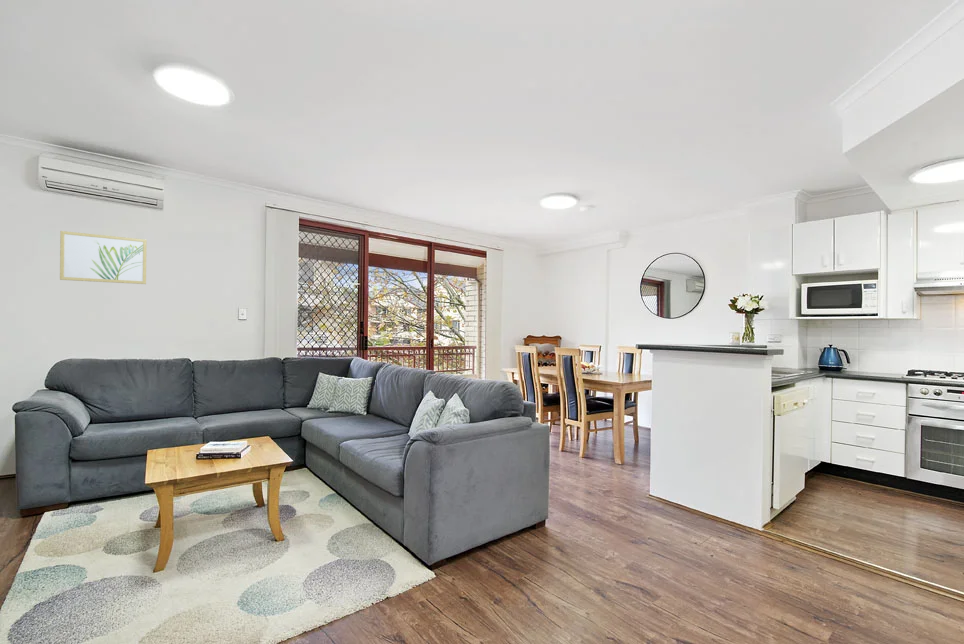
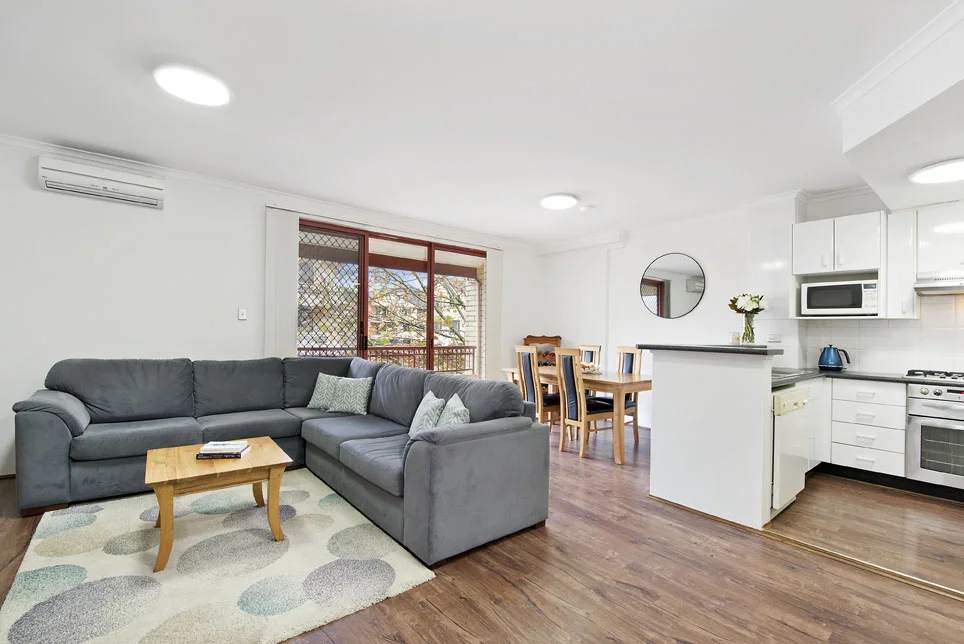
- wall art [59,230,148,285]
